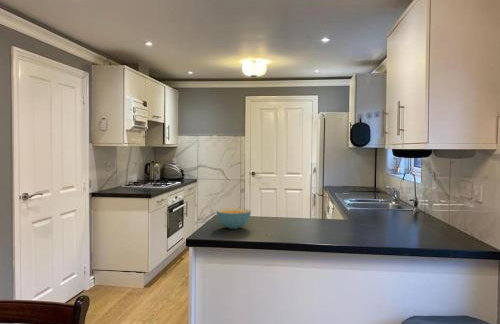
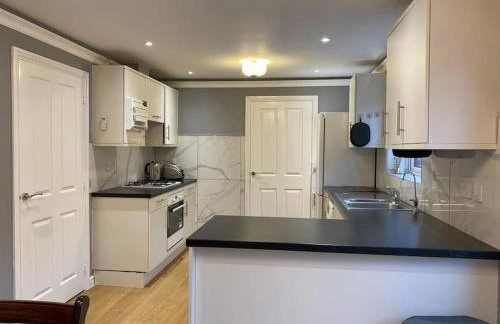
- cereal bowl [215,207,252,230]
